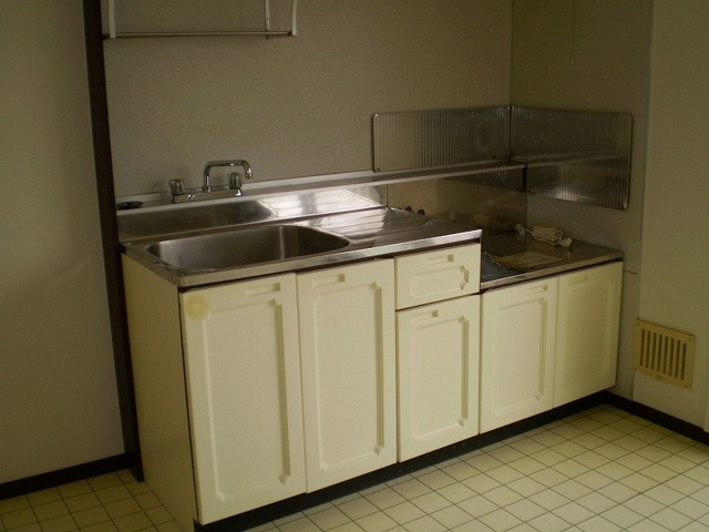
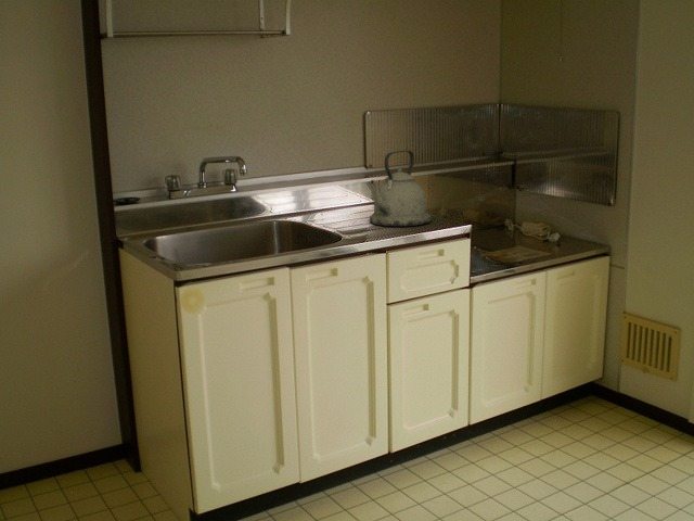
+ kettle [369,150,432,227]
